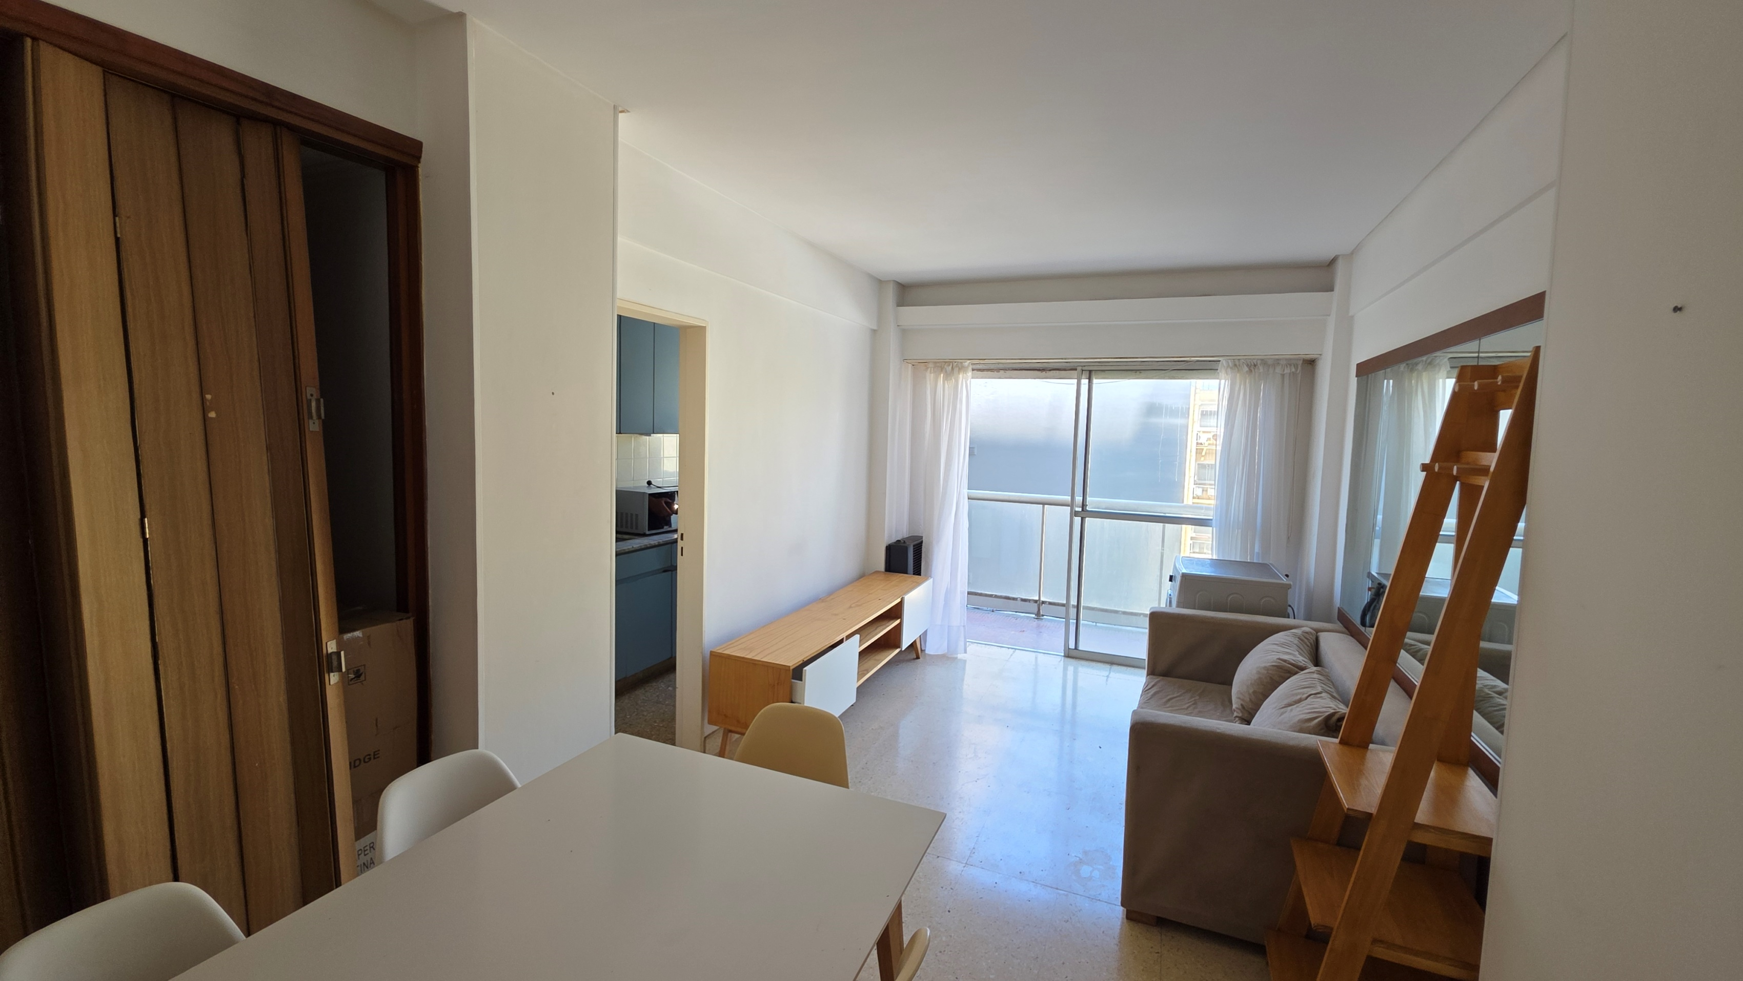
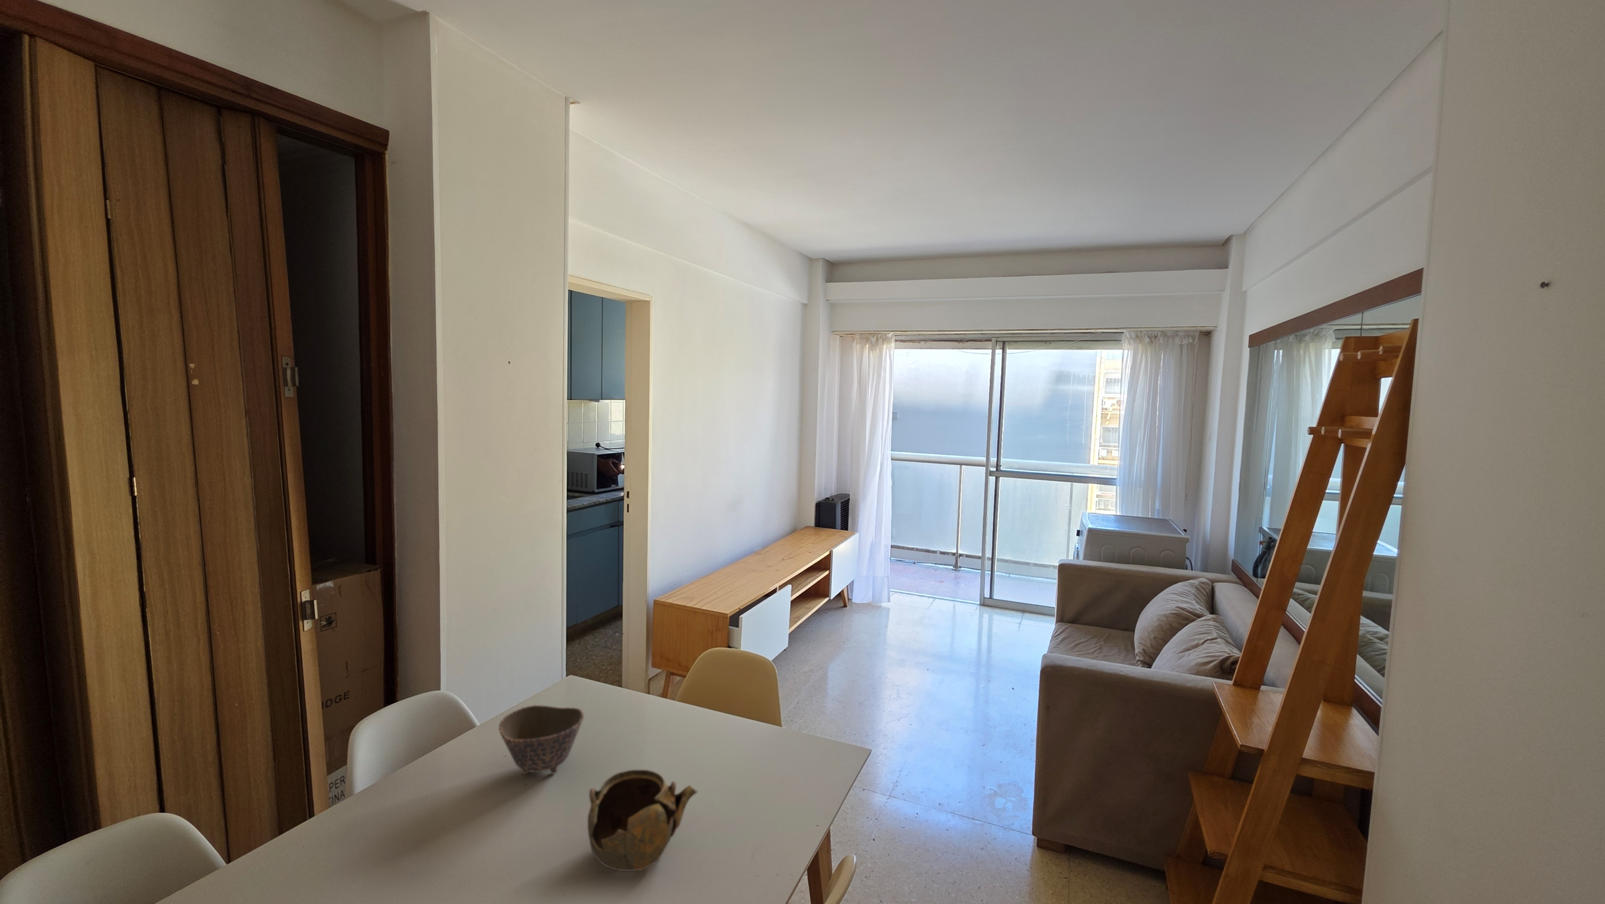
+ teapot [588,770,699,872]
+ bowl [498,704,584,775]
